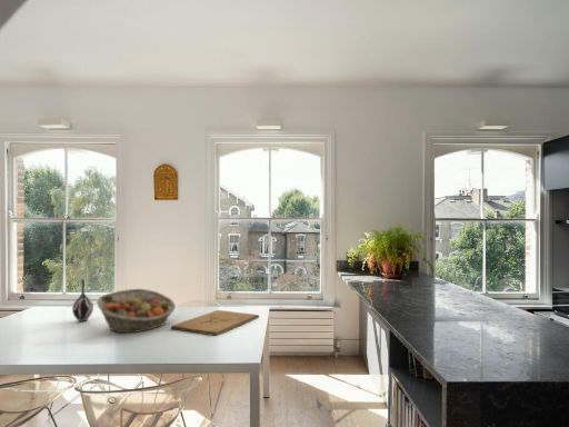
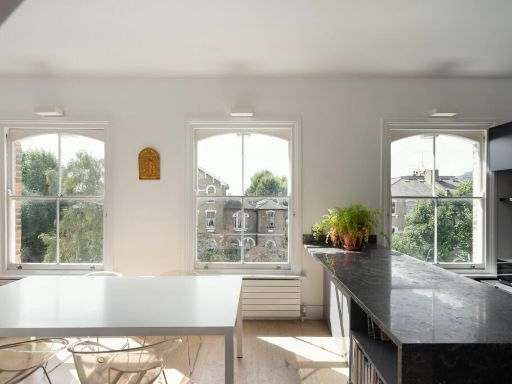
- fruit basket [96,288,177,334]
- vase [71,279,94,322]
- cutting board [170,309,260,337]
